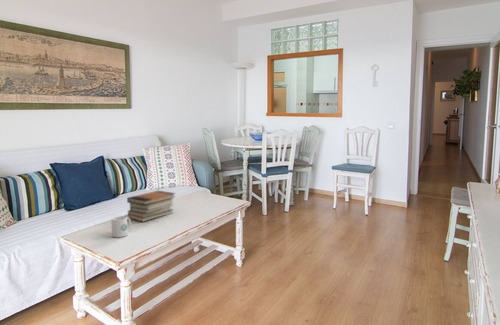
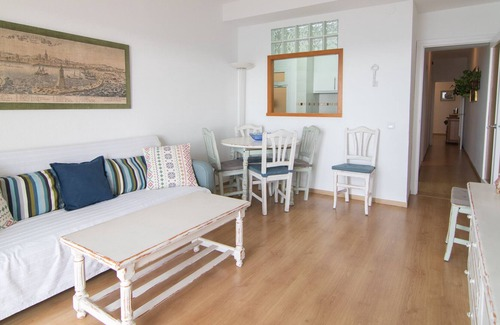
- mug [110,215,132,238]
- book stack [126,190,177,223]
